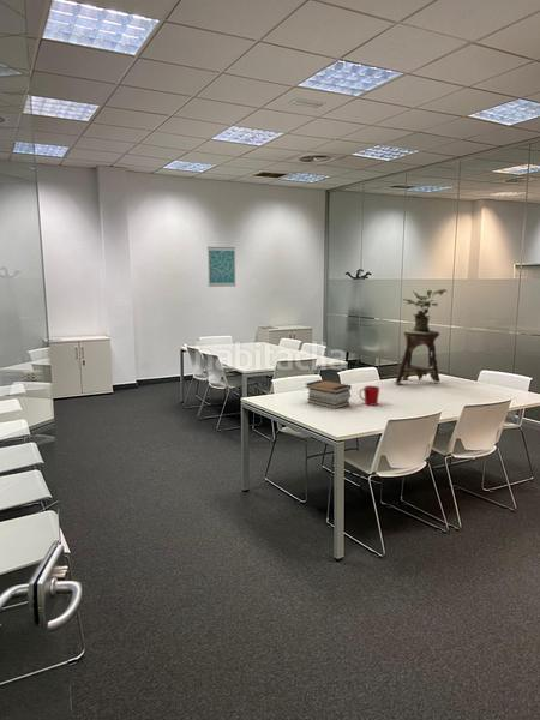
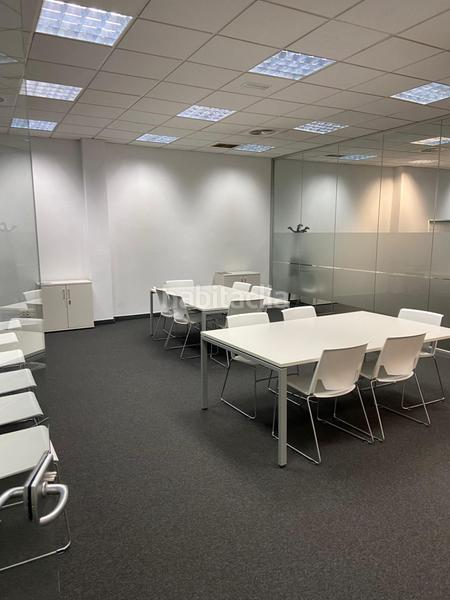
- plant [394,288,451,385]
- wall art [206,246,236,288]
- book stack [304,379,353,410]
- mug [359,385,380,407]
